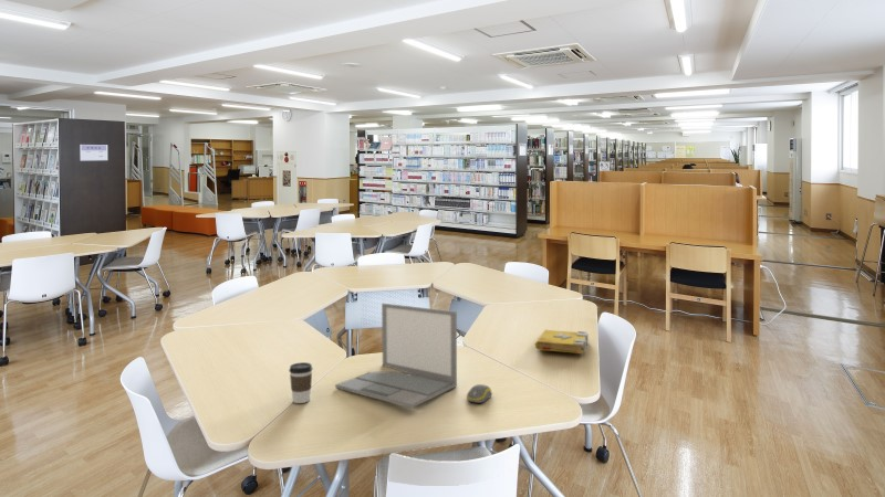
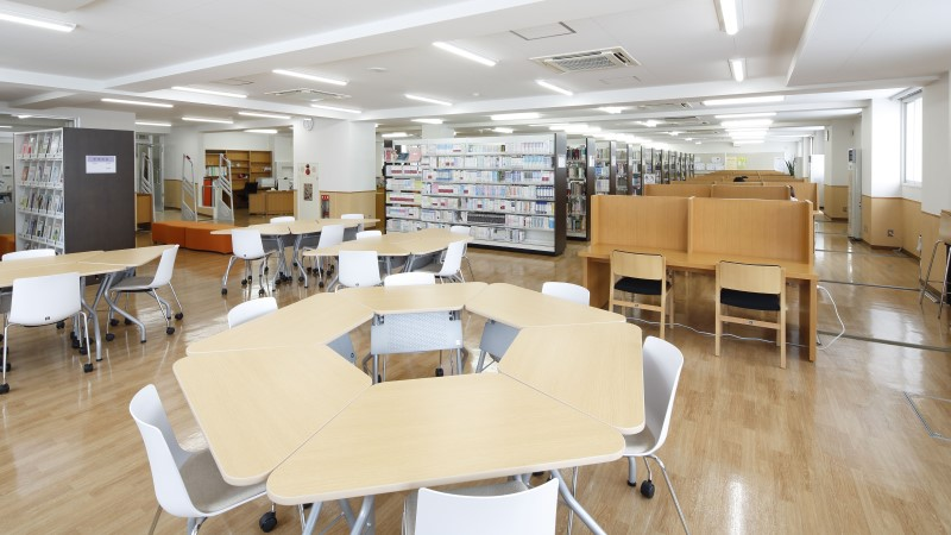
- computer mouse [466,383,492,404]
- spell book [534,328,590,355]
- coffee cup [288,361,314,404]
- laptop [334,303,458,409]
